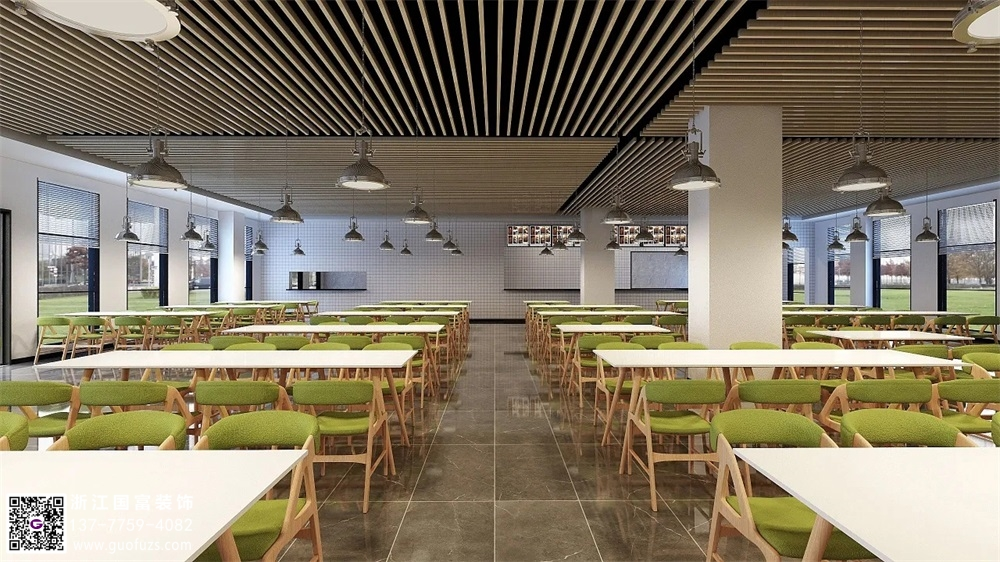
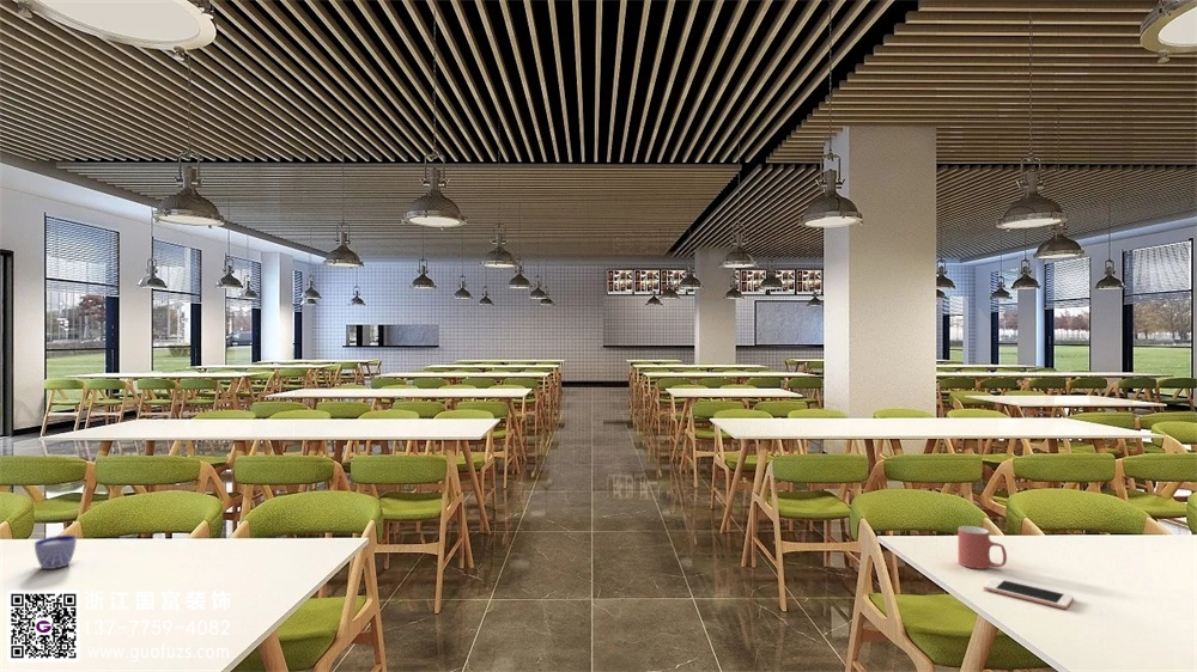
+ mug [958,525,1008,570]
+ cell phone [983,576,1075,610]
+ cup [34,534,78,570]
